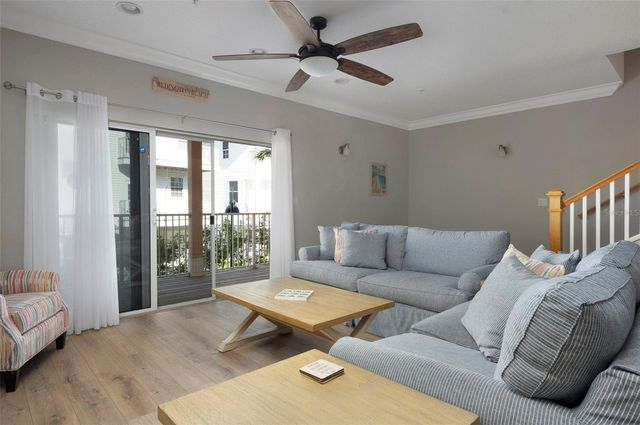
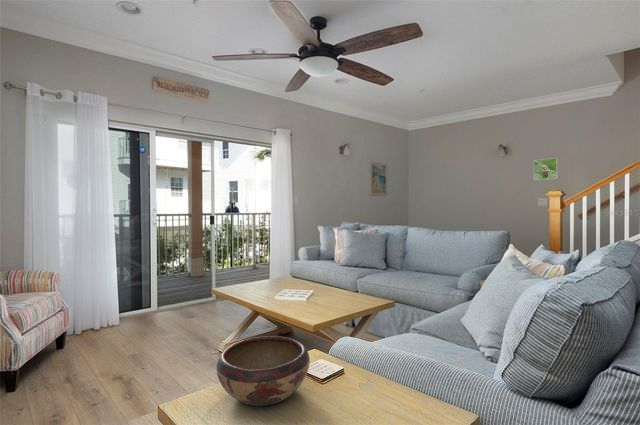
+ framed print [533,157,558,181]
+ decorative bowl [216,335,311,407]
